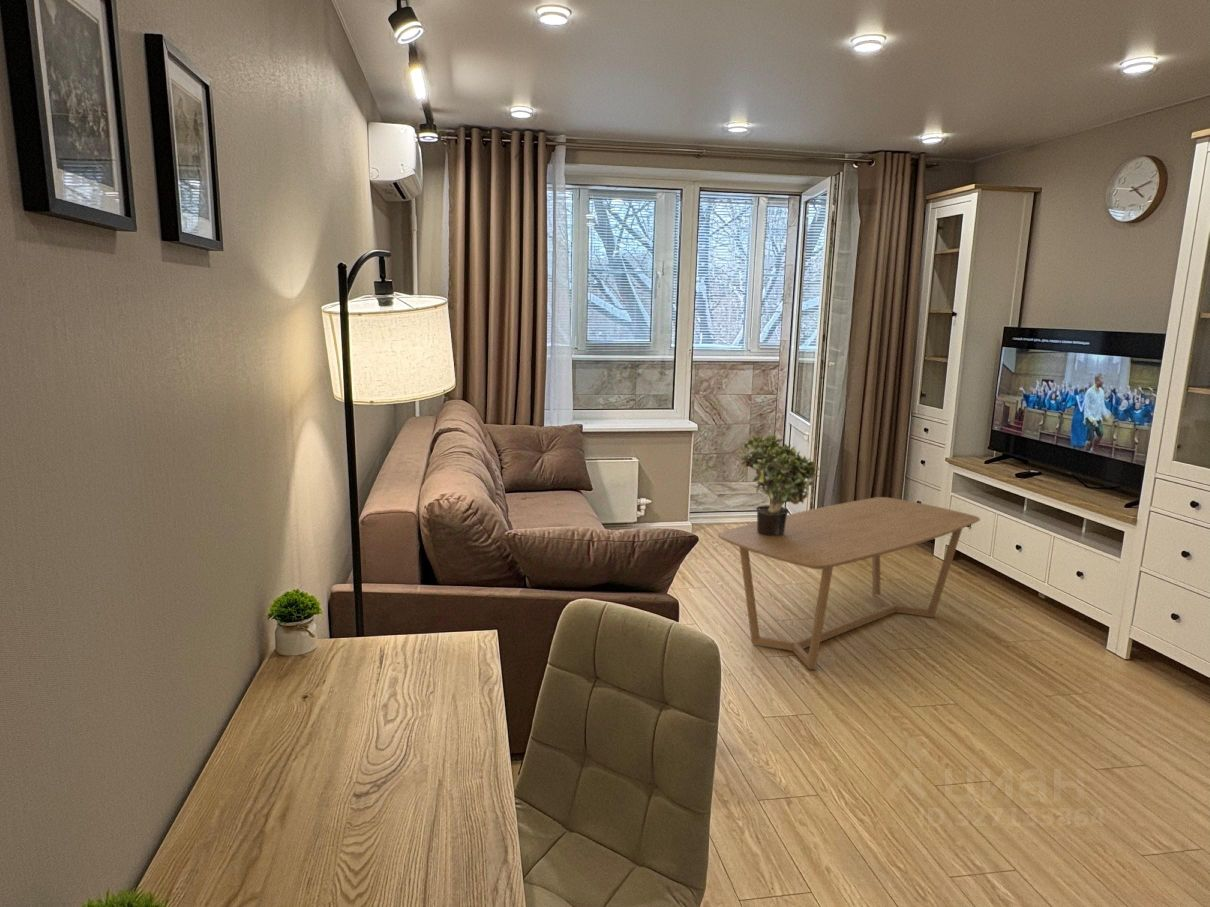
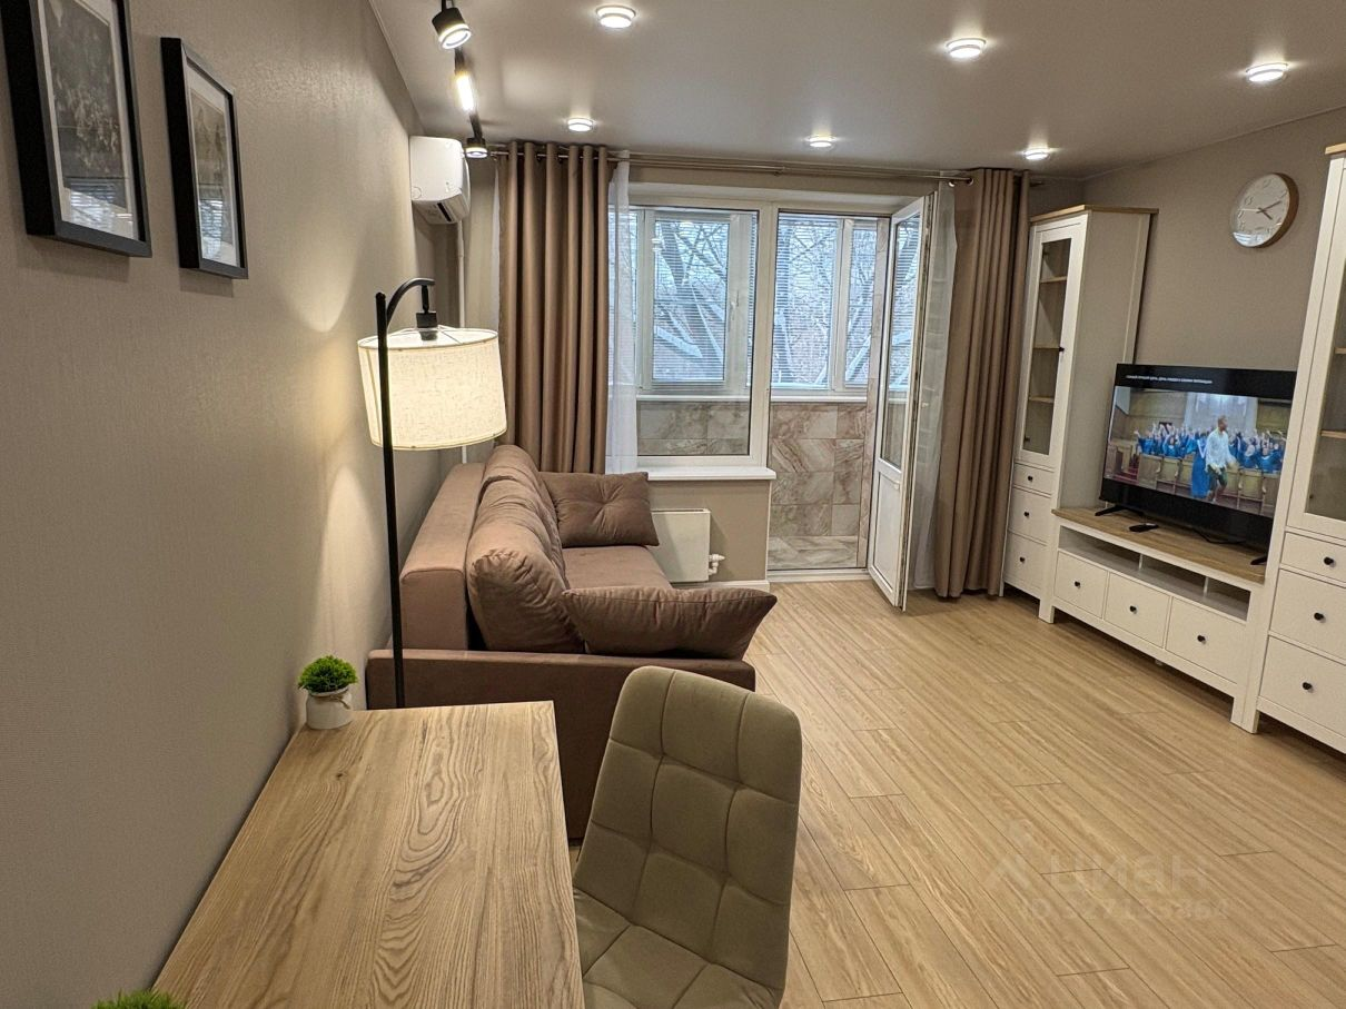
- coffee table [717,496,981,670]
- potted plant [736,433,821,536]
